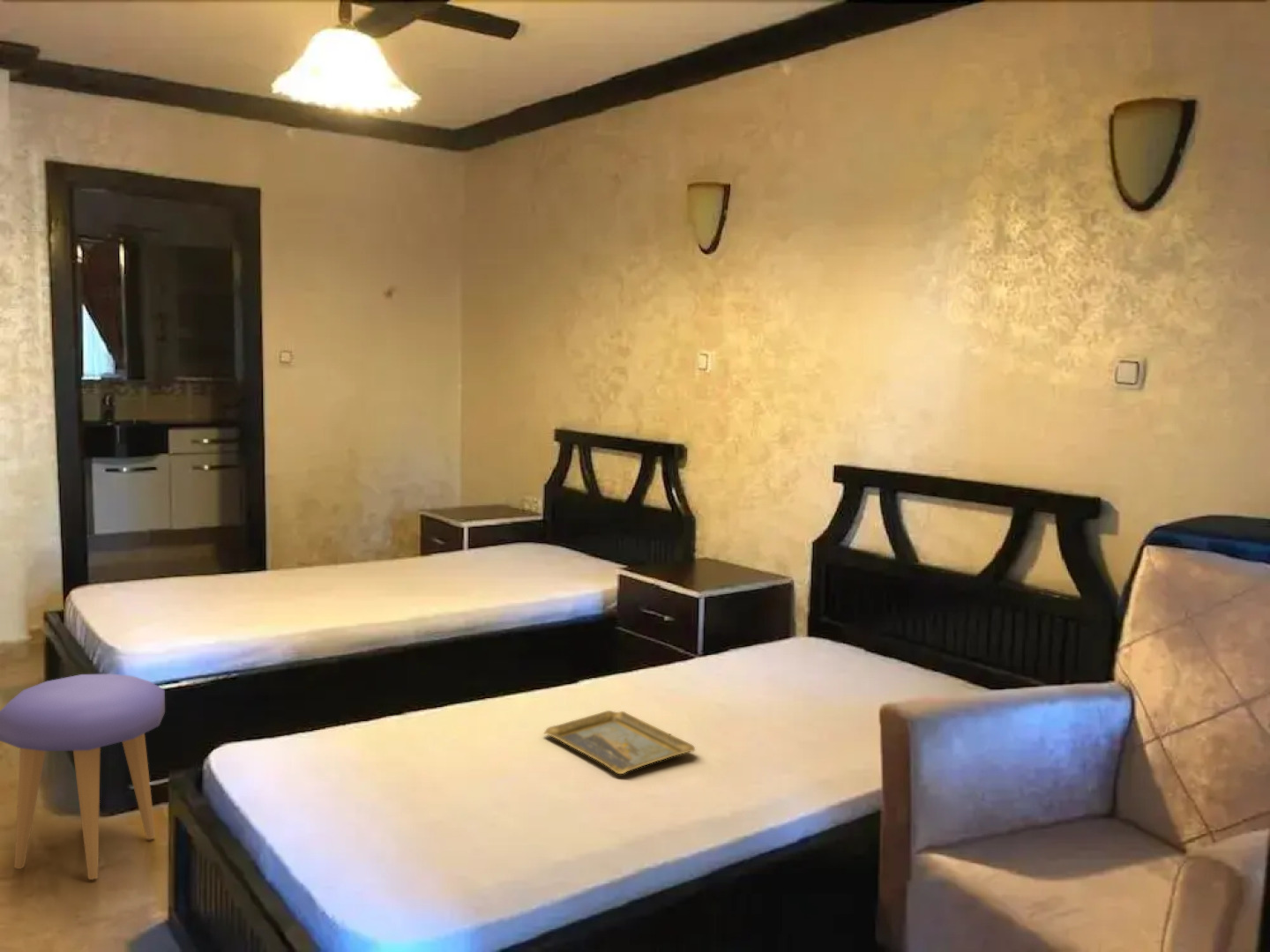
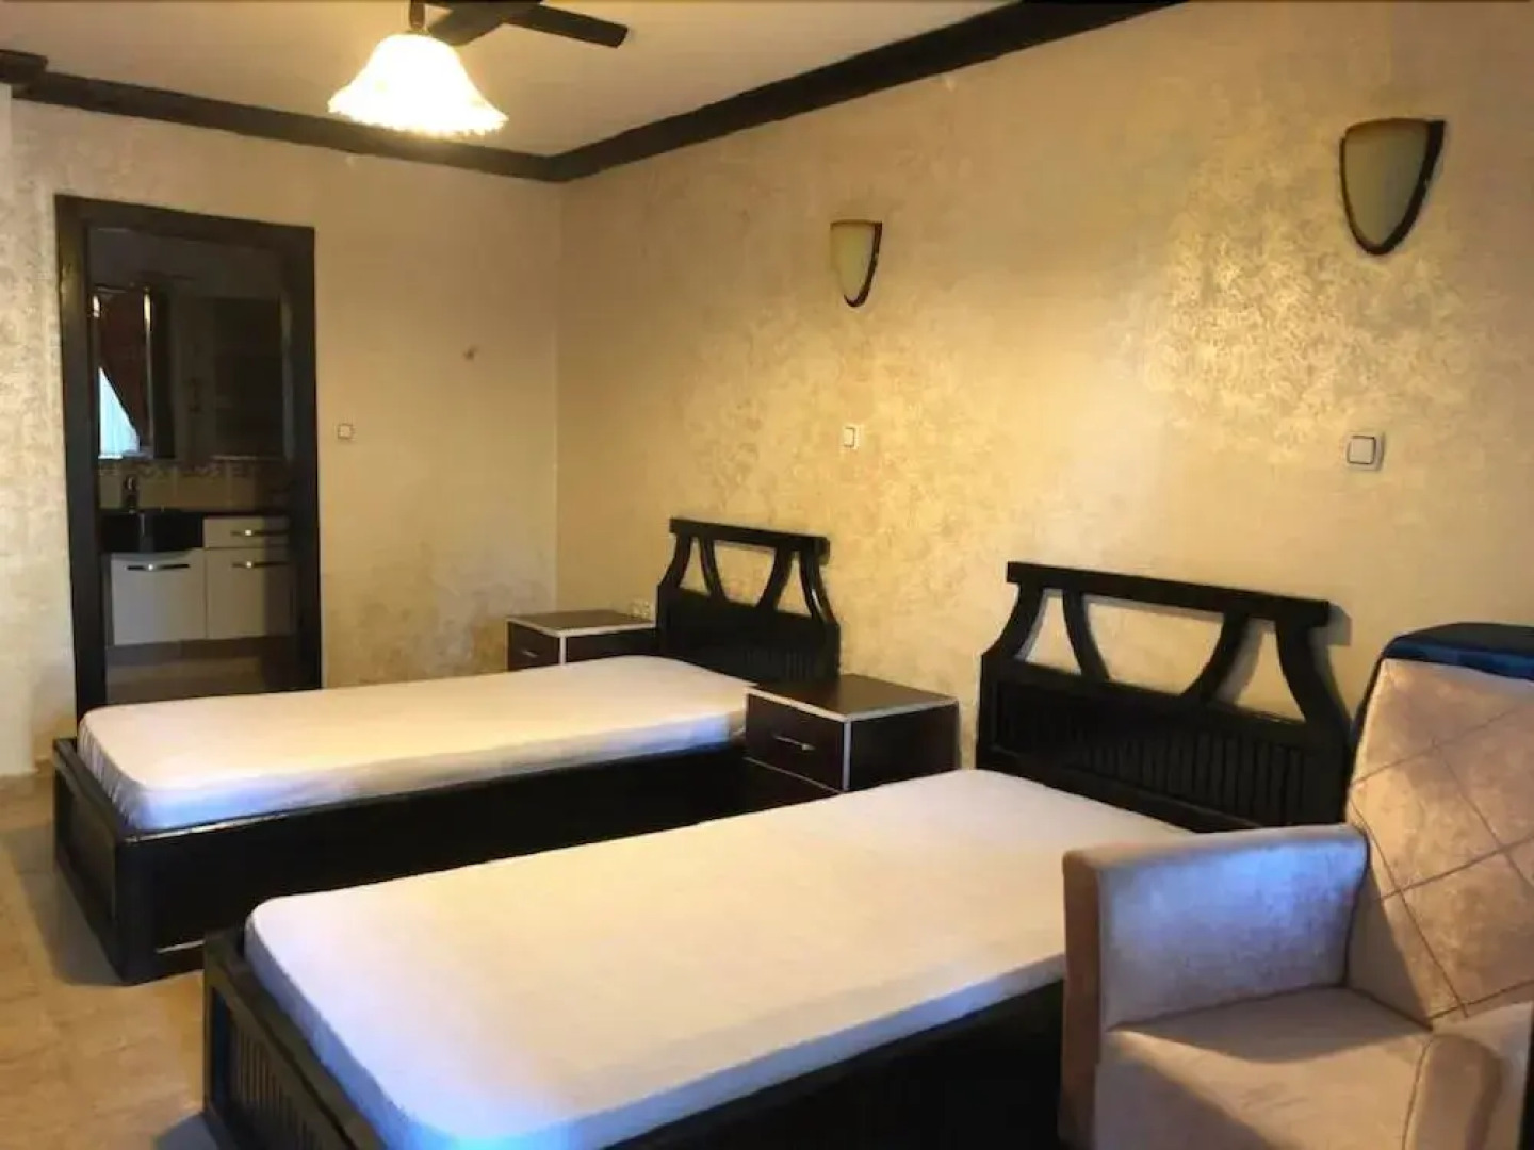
- tray [542,710,696,775]
- stool [0,673,166,881]
